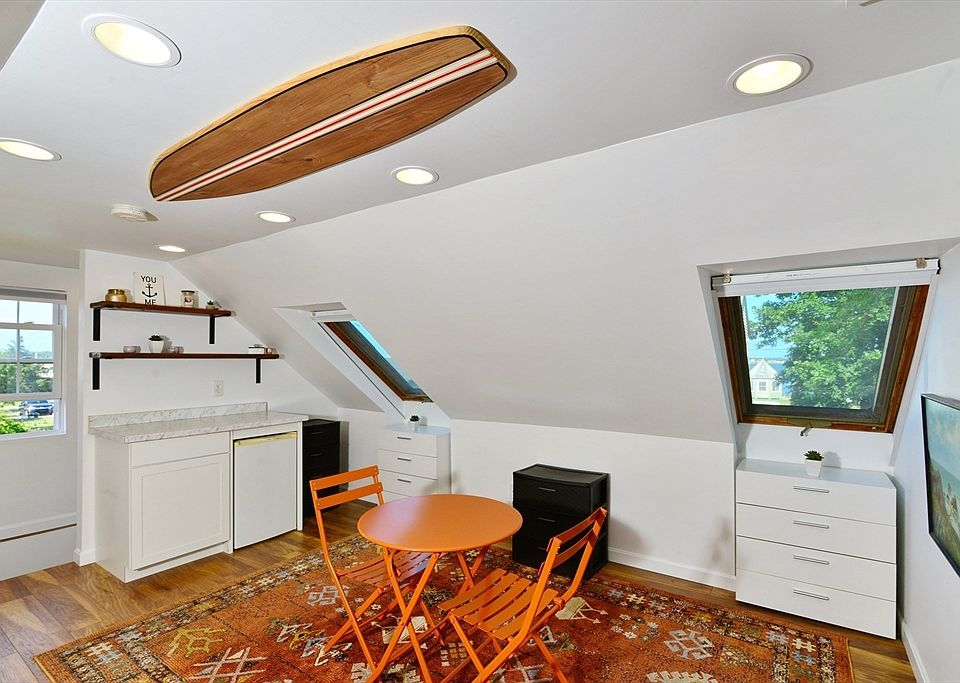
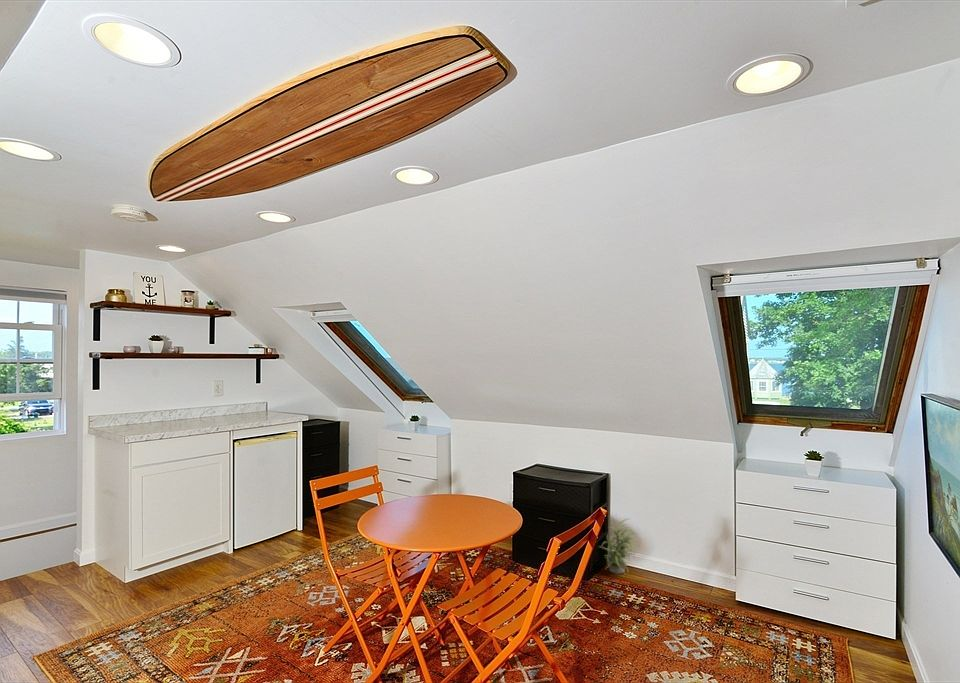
+ potted plant [598,514,641,575]
